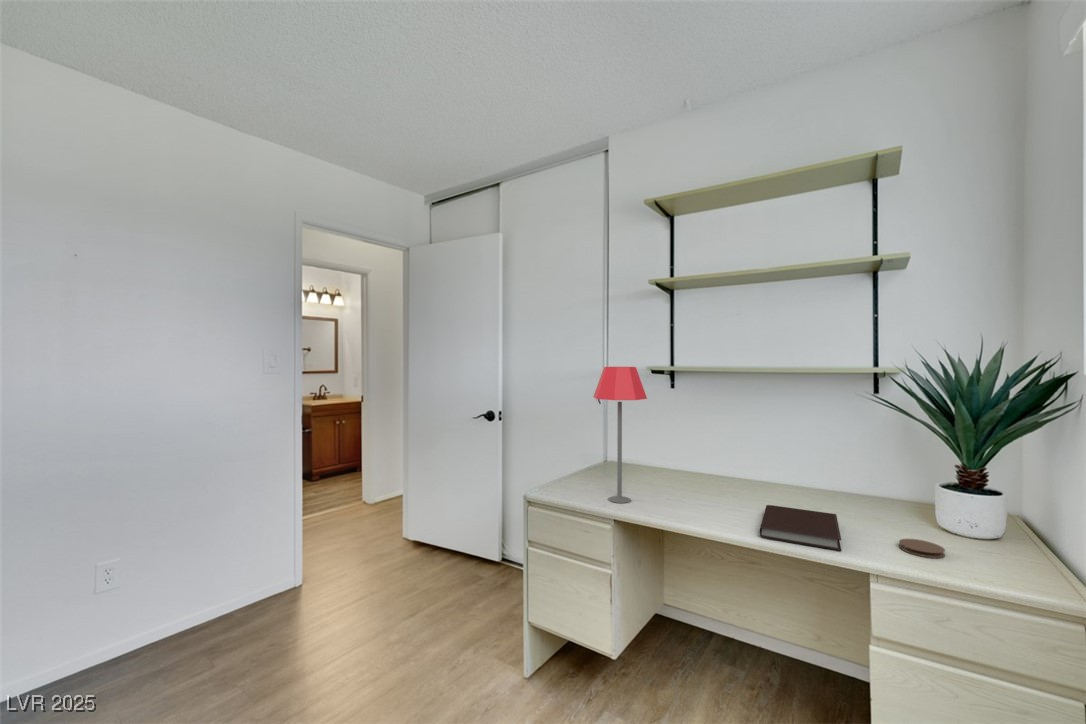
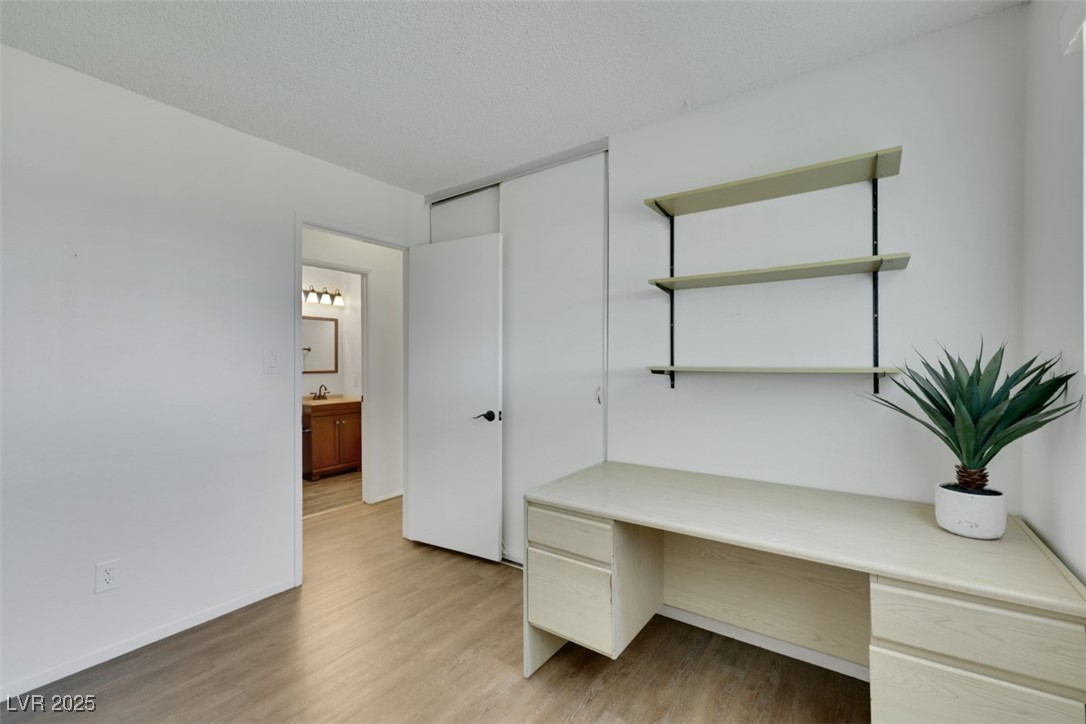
- table lamp [593,366,648,504]
- notebook [759,504,842,552]
- coaster [898,538,946,559]
